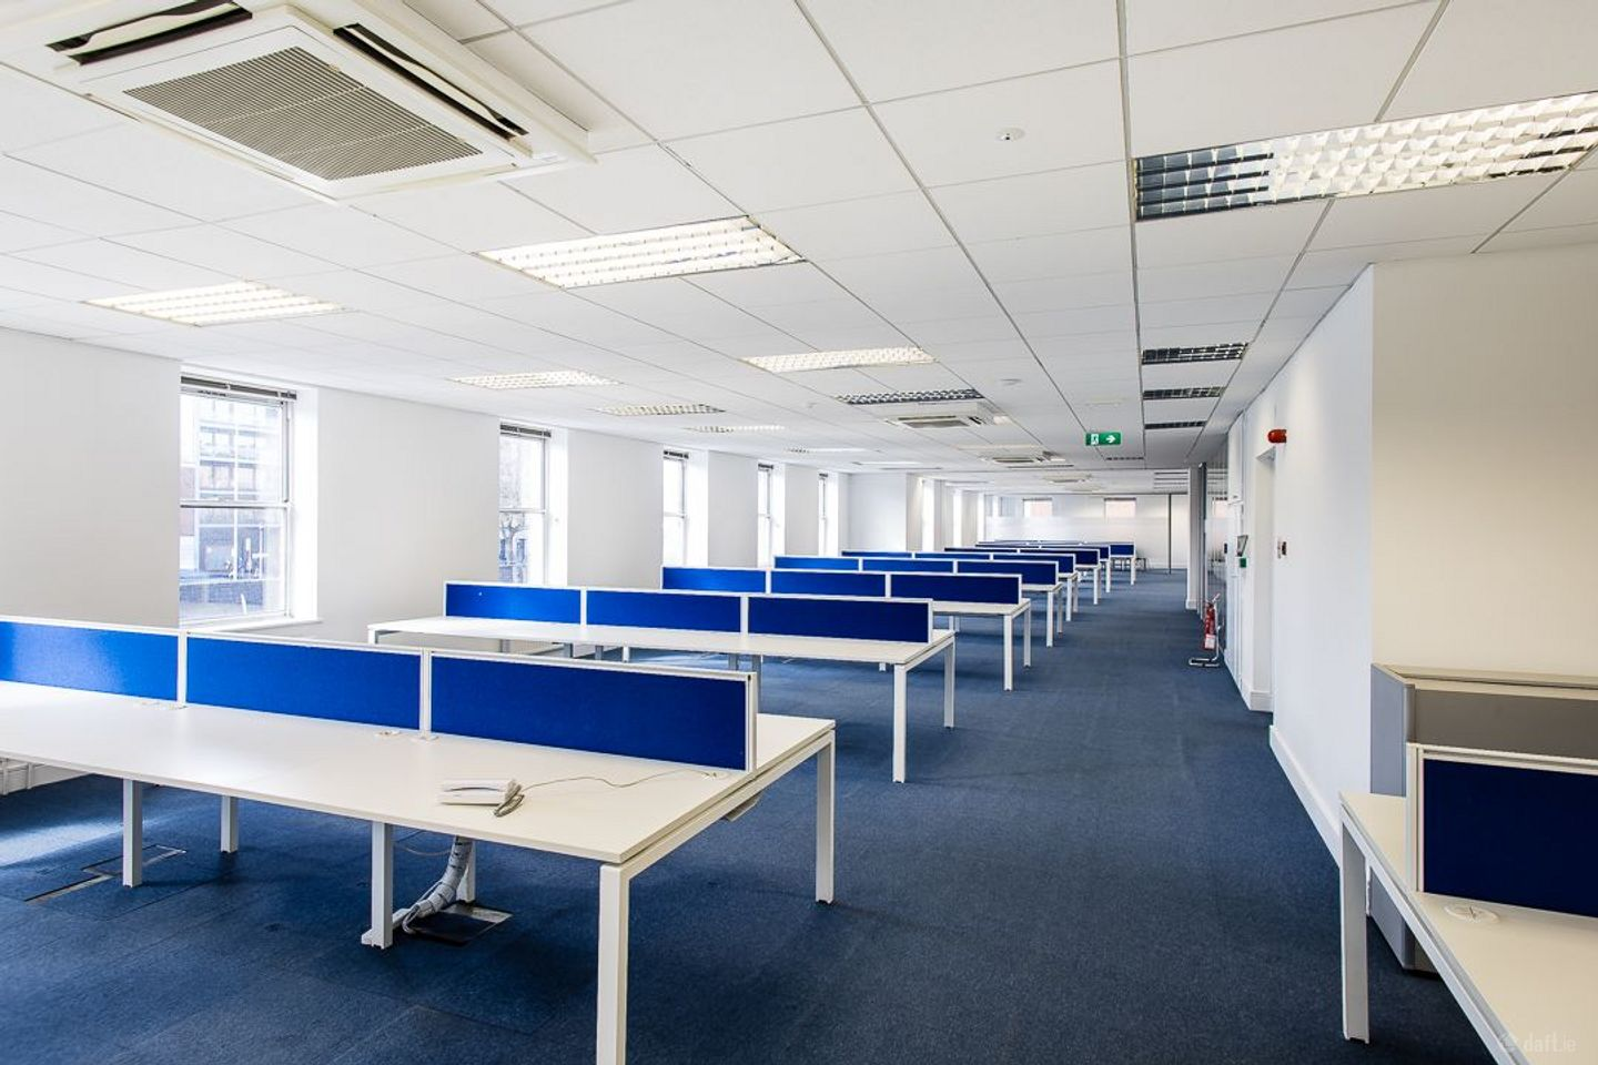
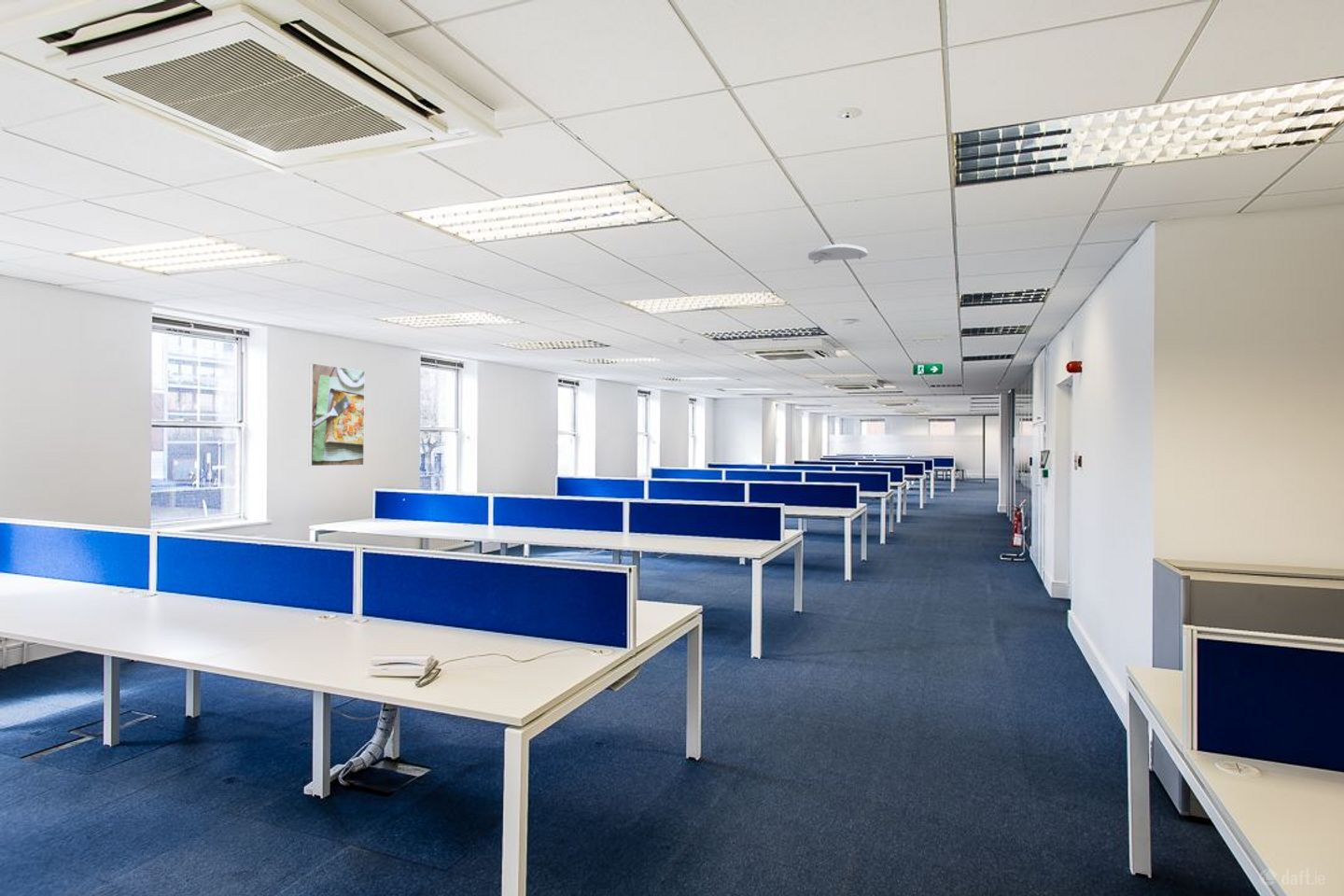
+ smoke detector [807,244,868,265]
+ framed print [308,362,366,467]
